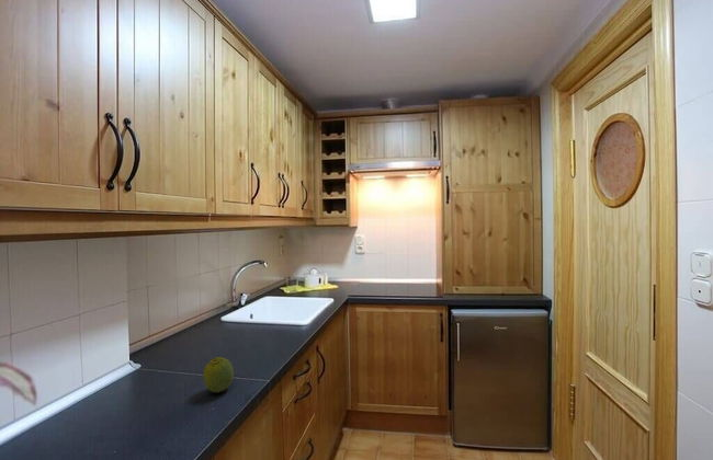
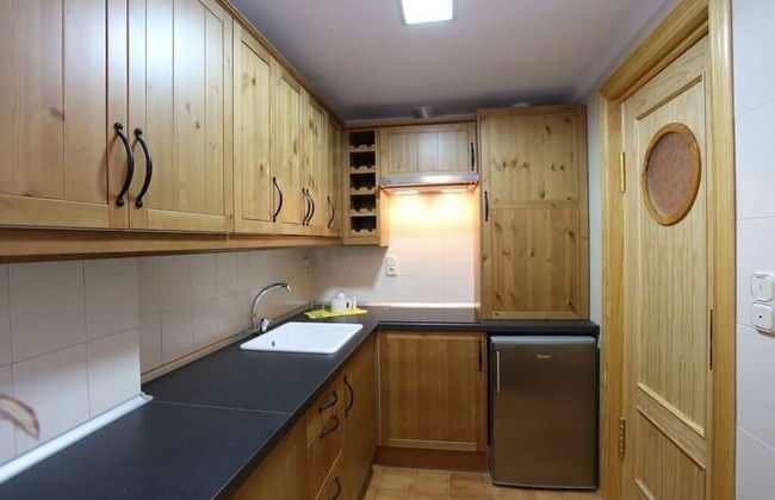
- fruit [202,356,235,393]
